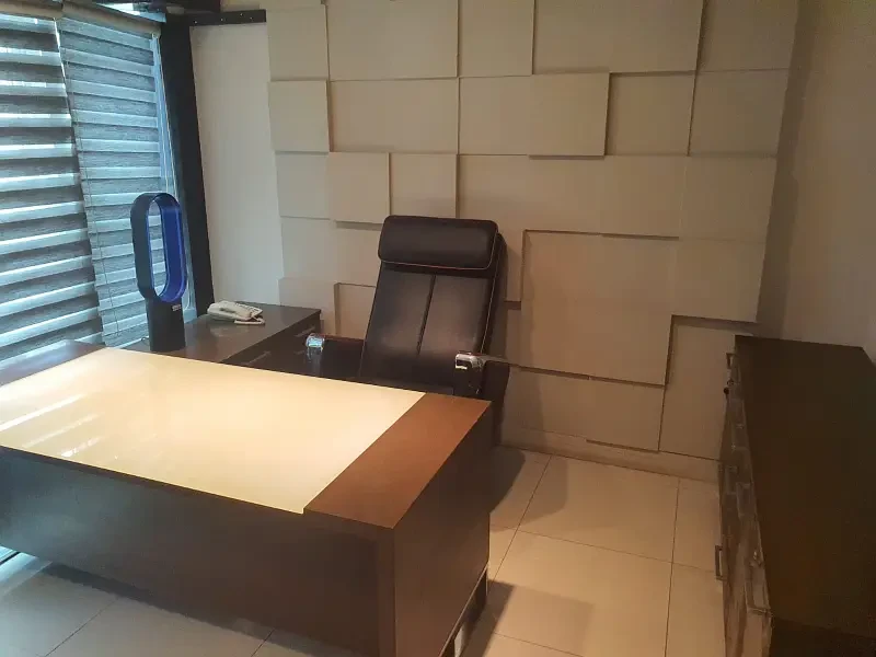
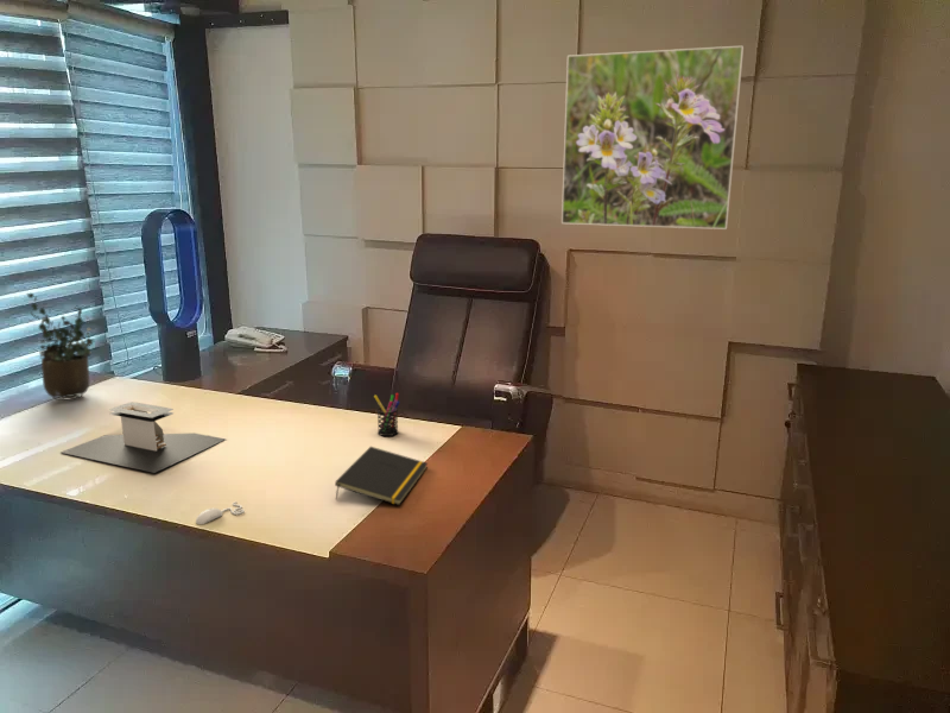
+ potted plant [26,292,95,402]
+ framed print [560,44,745,231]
+ pen holder [373,392,400,437]
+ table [59,402,227,474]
+ notepad [334,446,429,506]
+ computer mouse [195,500,246,525]
